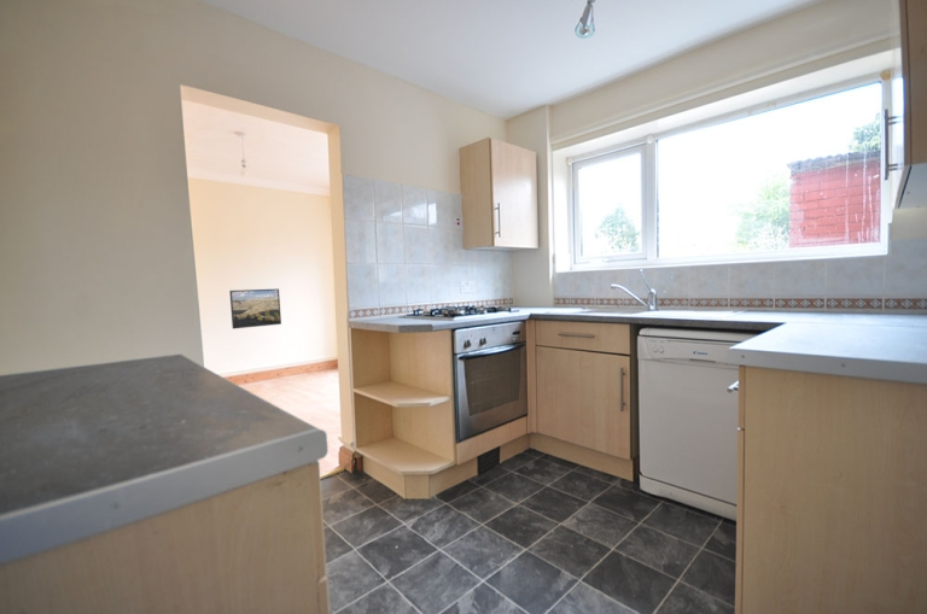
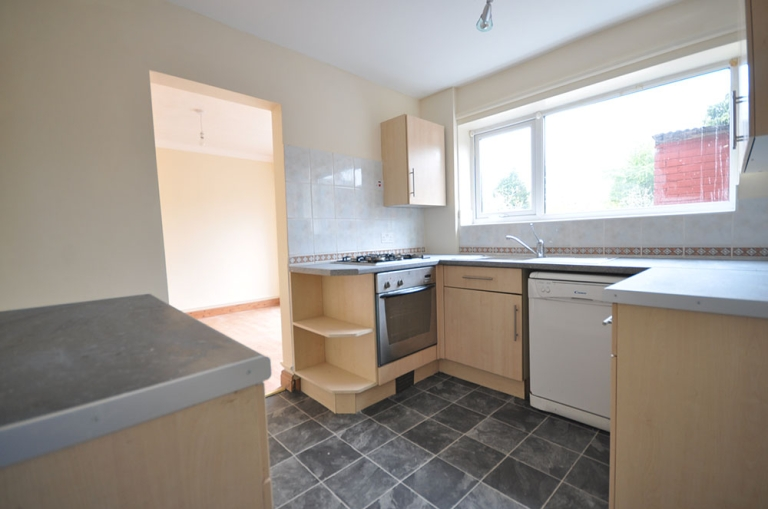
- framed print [228,288,282,331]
